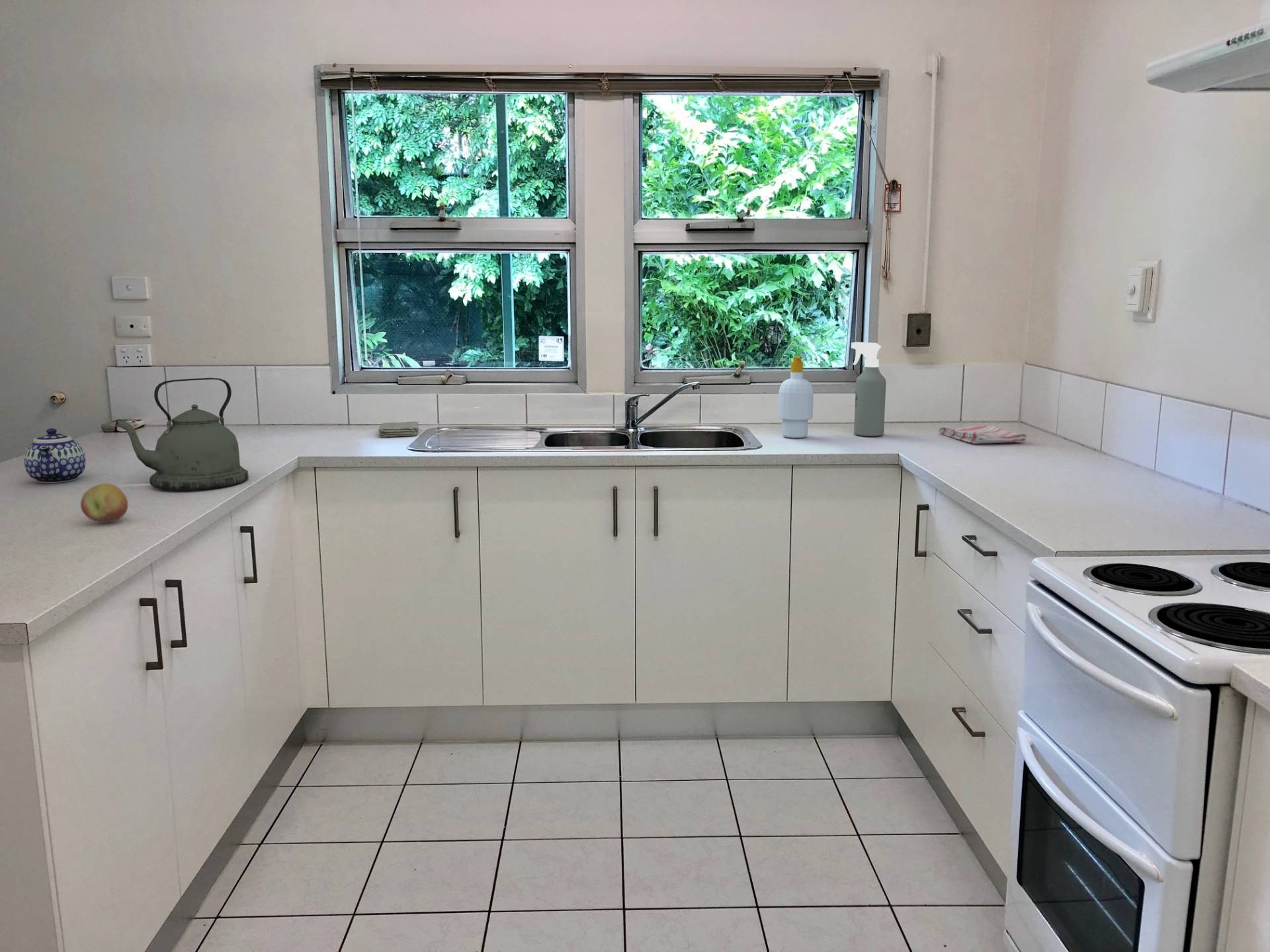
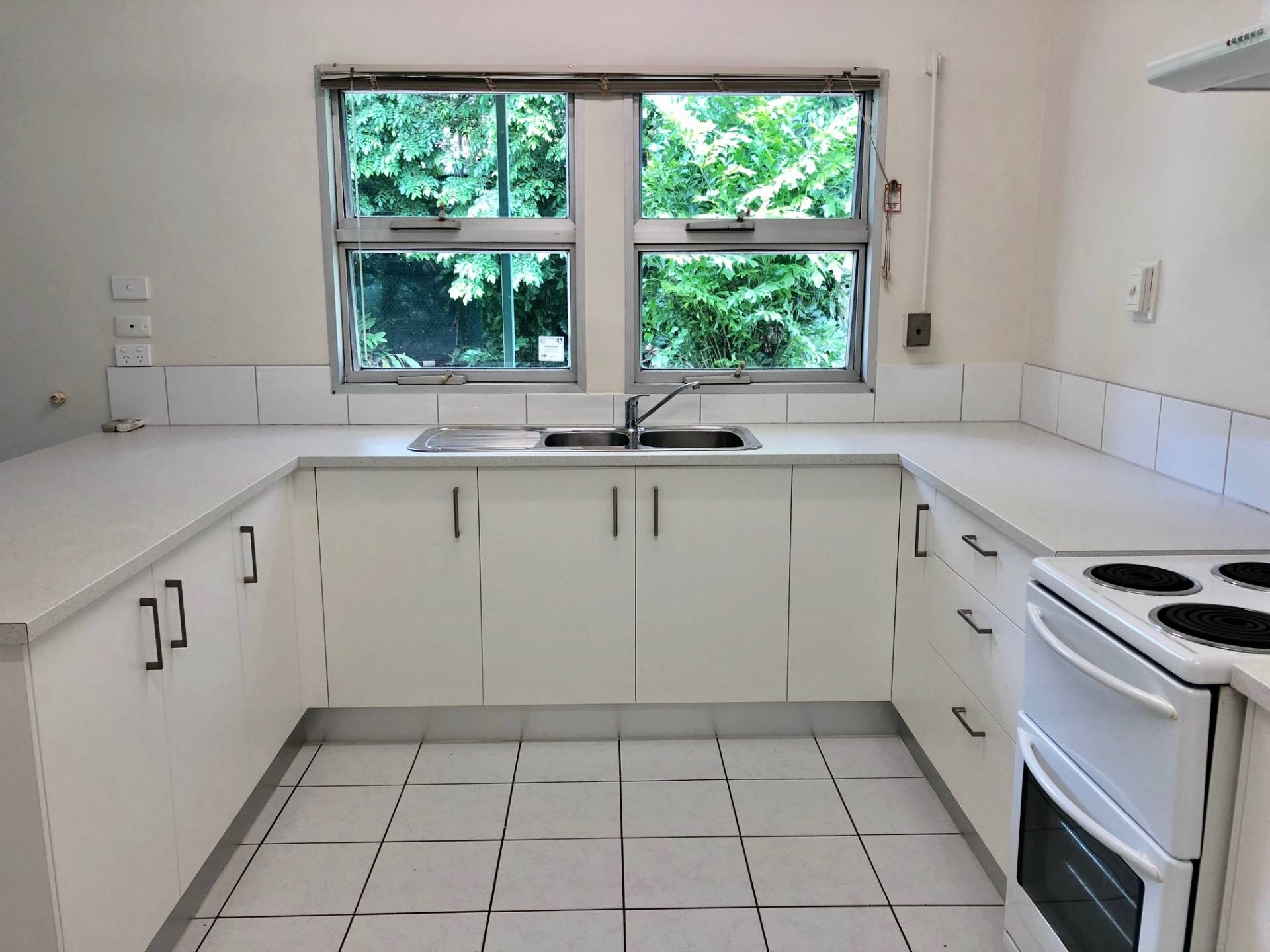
- washcloth [378,421,419,438]
- dish towel [938,424,1028,444]
- fruit [80,483,128,523]
- spray bottle [851,342,887,437]
- soap bottle [778,356,814,438]
- kettle [115,377,249,491]
- teapot [24,428,86,484]
